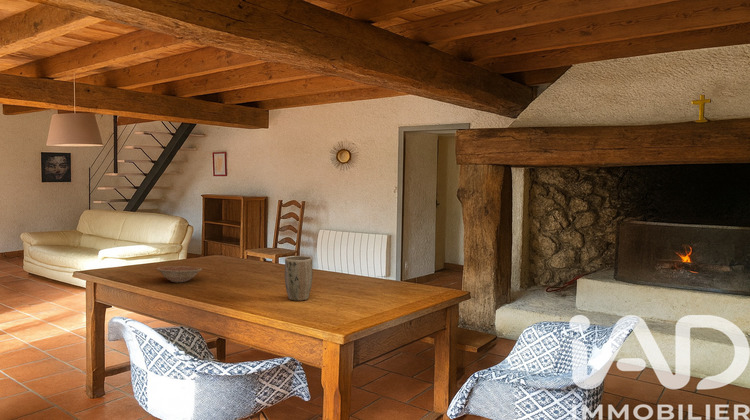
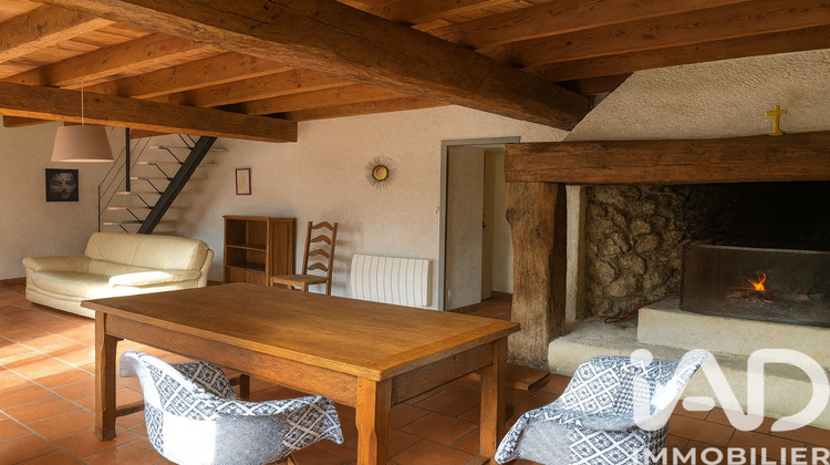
- plant pot [284,255,314,302]
- bowl [155,265,203,283]
